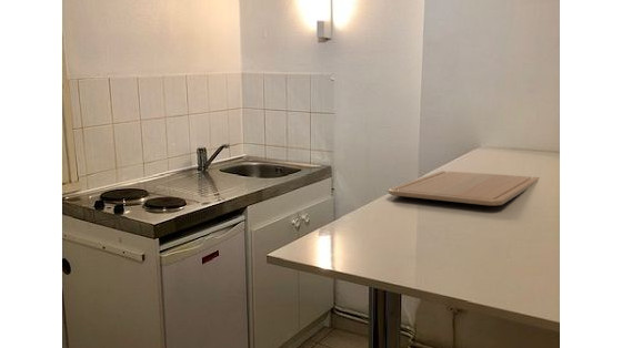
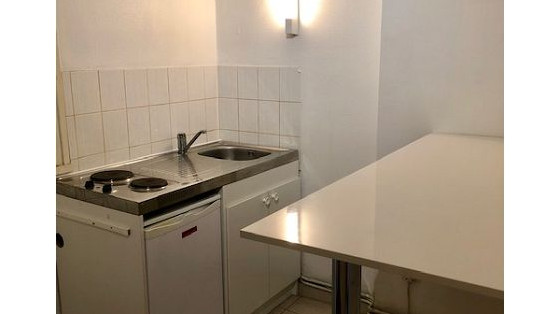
- chopping board [388,170,541,206]
